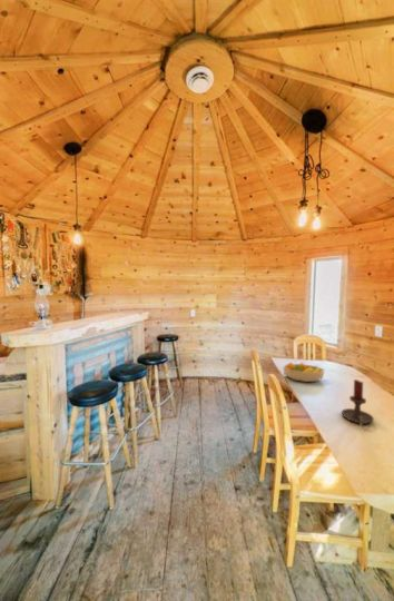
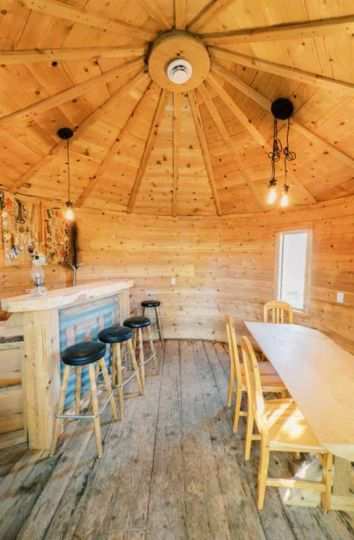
- candle holder [341,378,375,427]
- fruit bowl [282,362,326,383]
